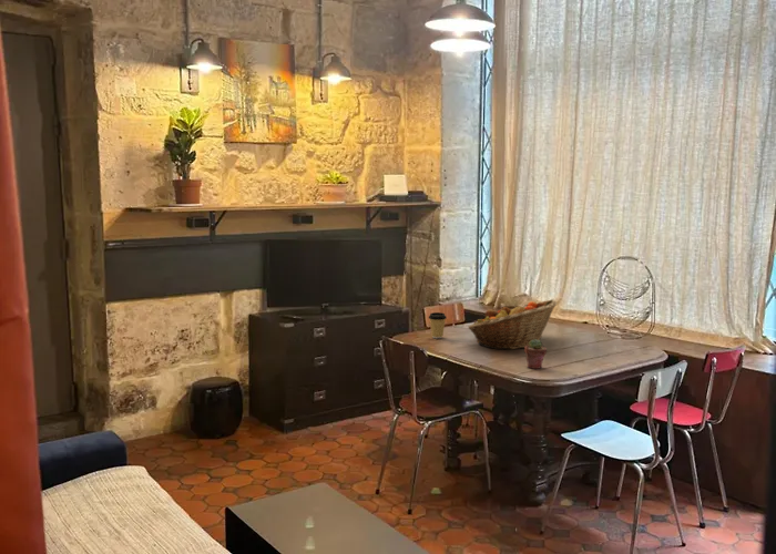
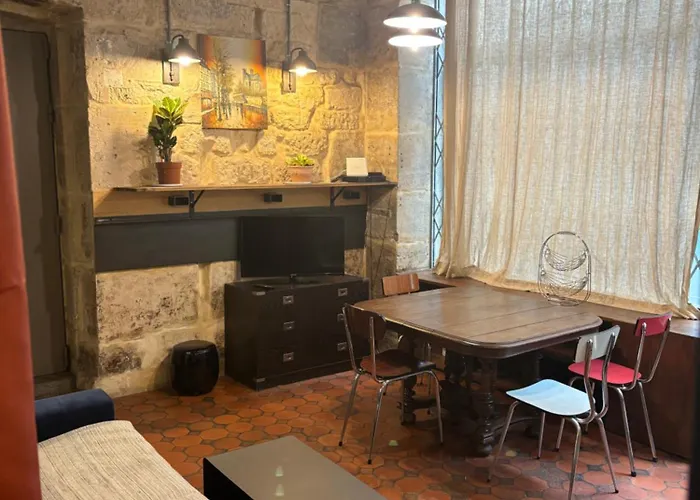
- potted succulent [523,339,548,370]
- coffee cup [428,311,448,339]
- fruit basket [468,298,558,350]
